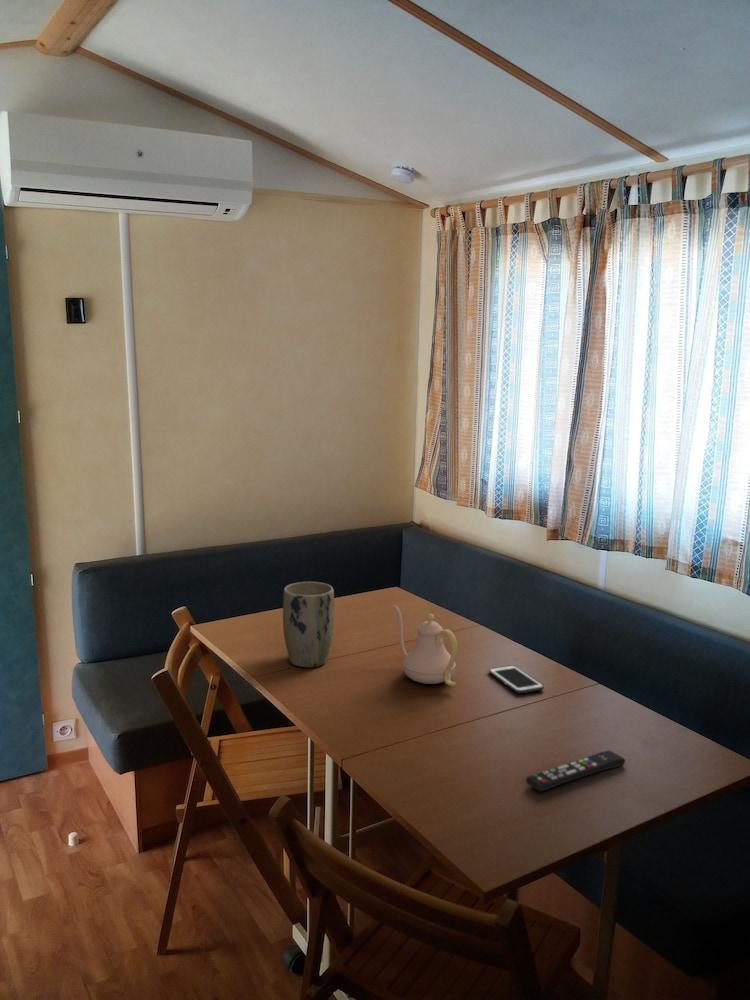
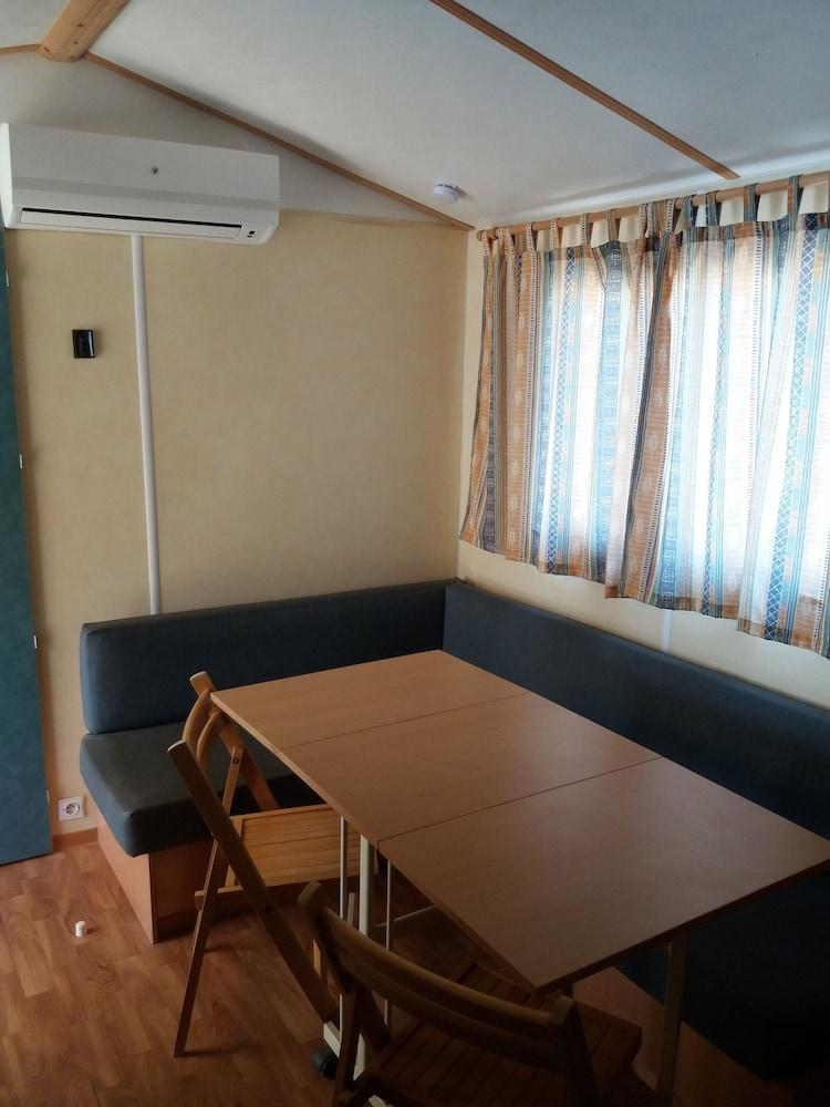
- teapot [392,604,458,687]
- cell phone [488,664,545,694]
- plant pot [282,581,335,668]
- remote control [525,749,626,793]
